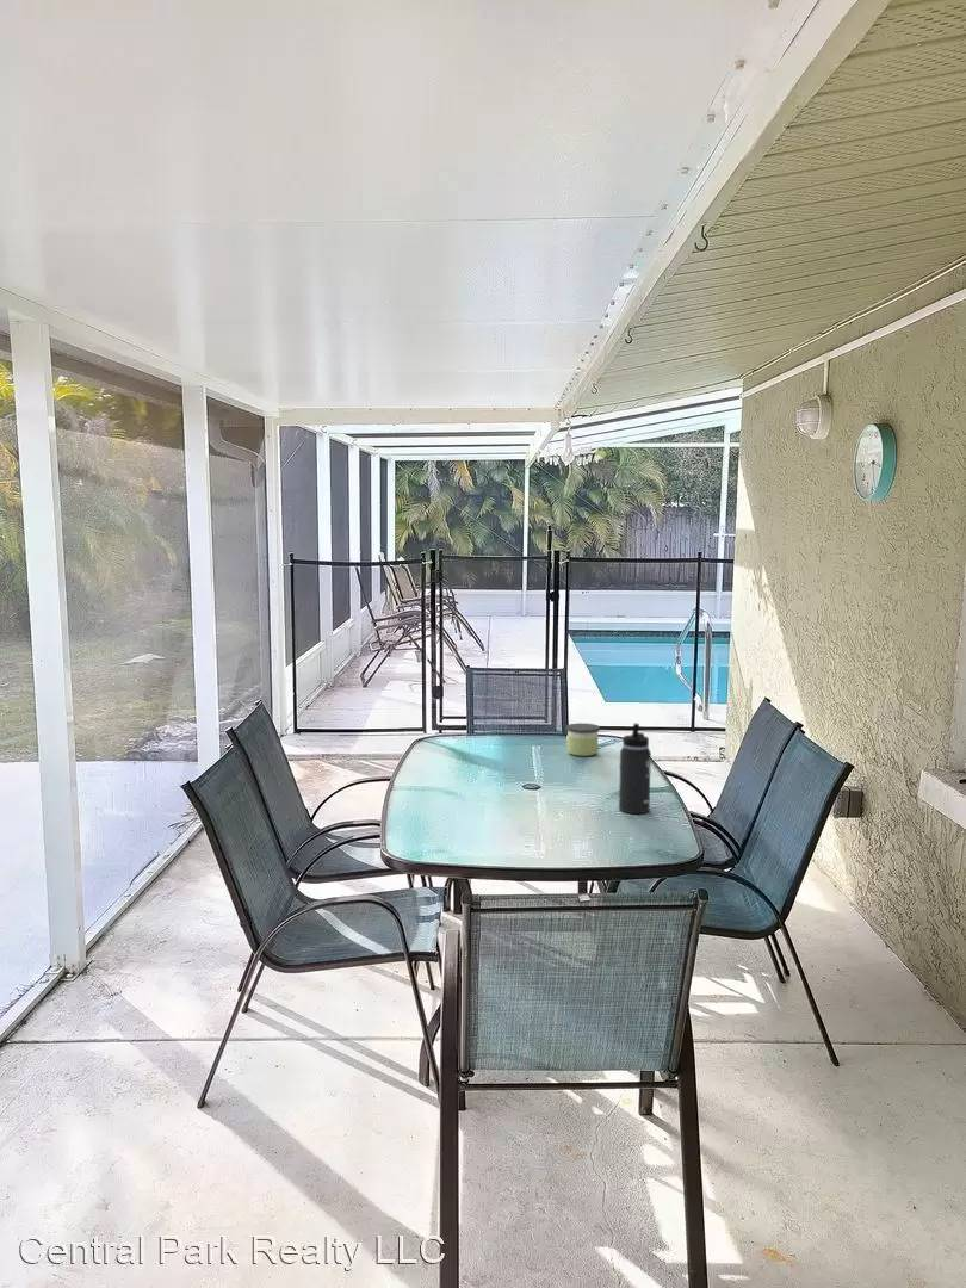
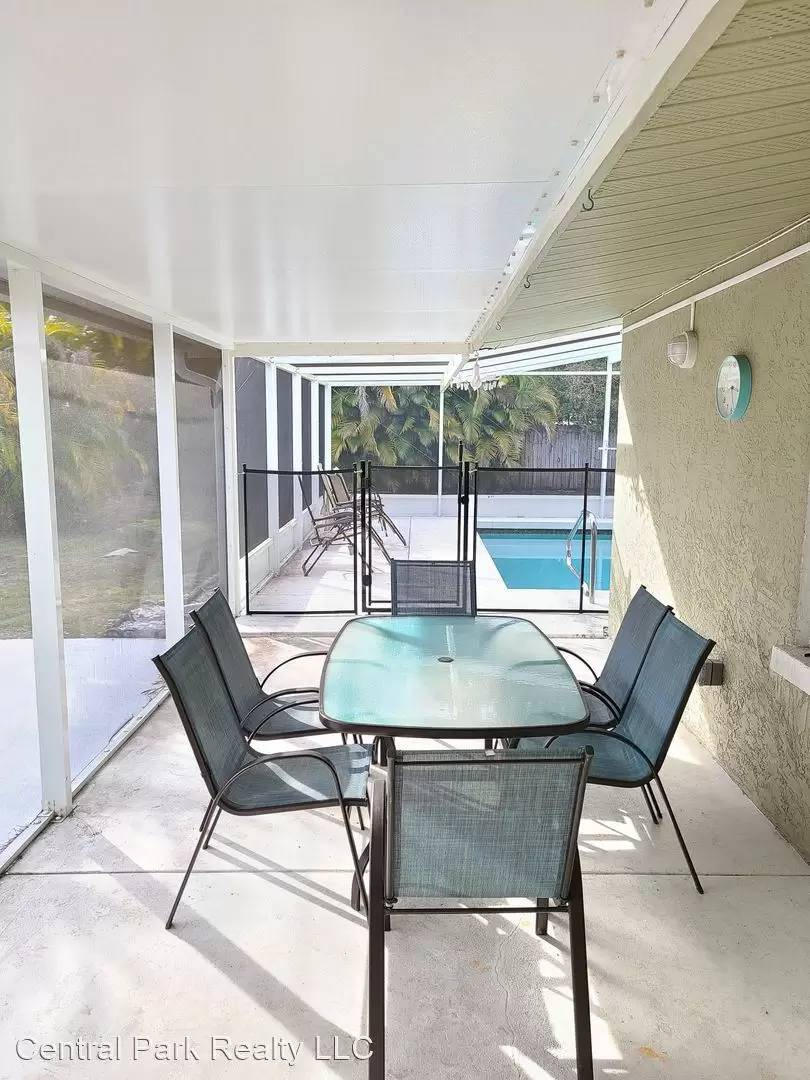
- candle [565,723,601,757]
- thermos bottle [618,723,652,815]
